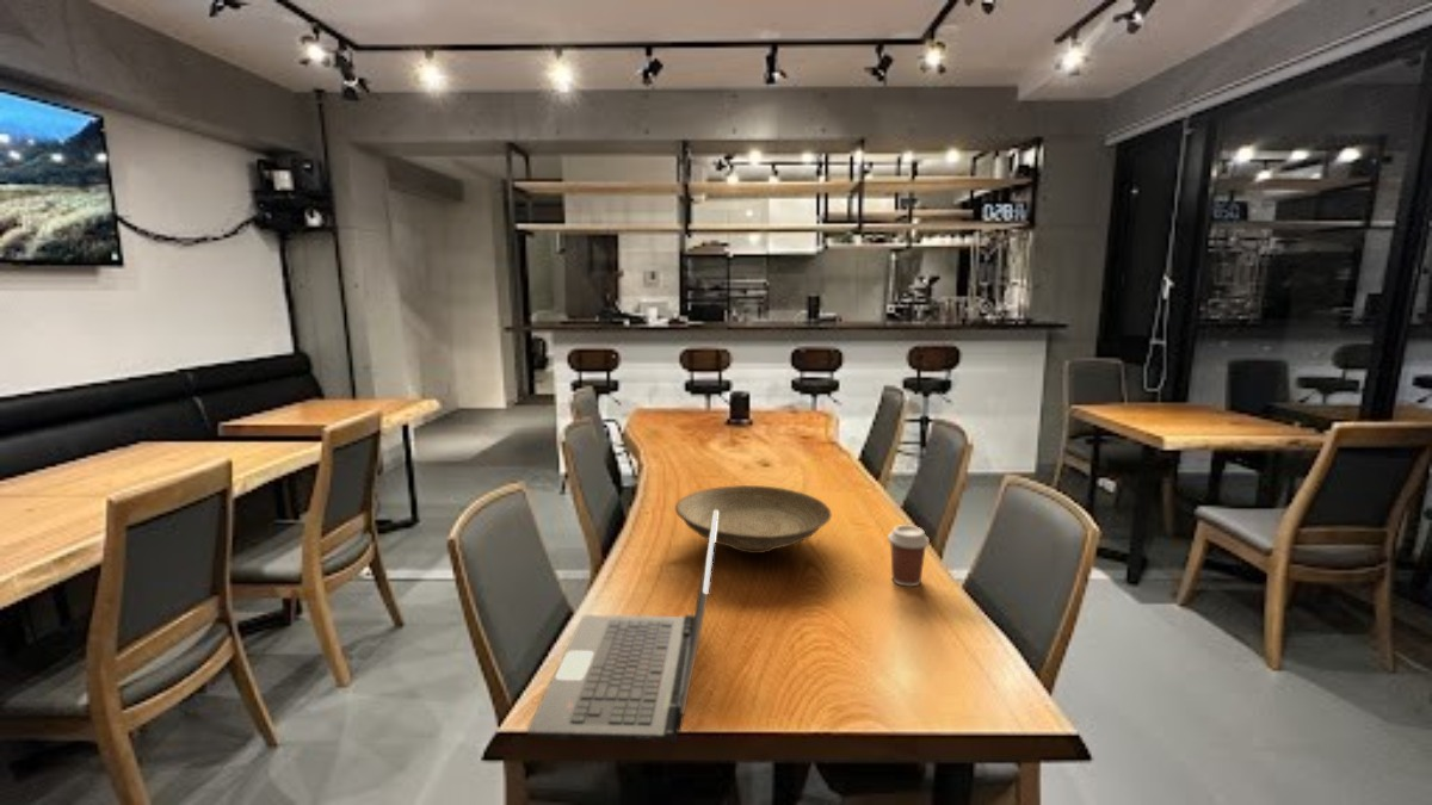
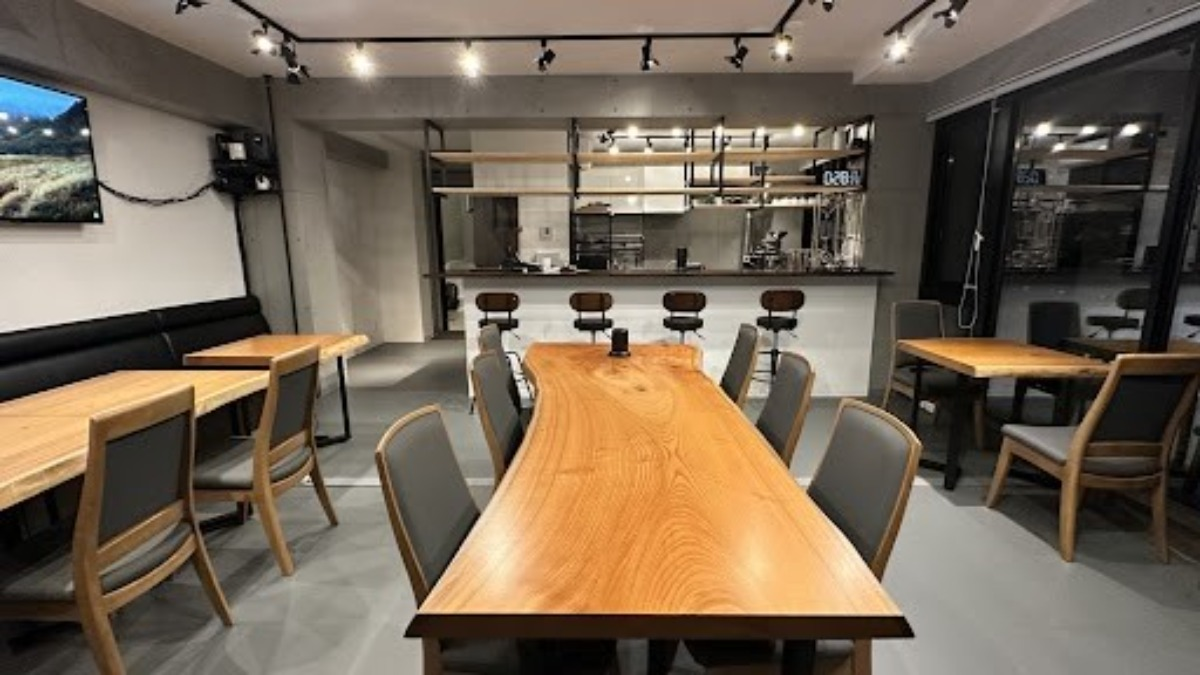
- coffee cup [887,524,931,588]
- laptop computer [526,510,717,744]
- decorative bowl [674,484,833,555]
